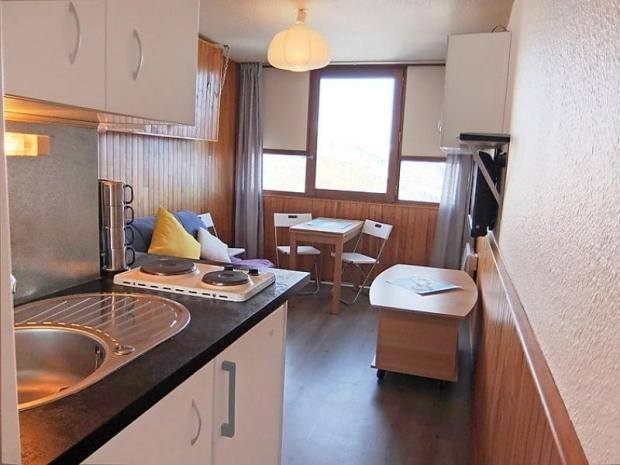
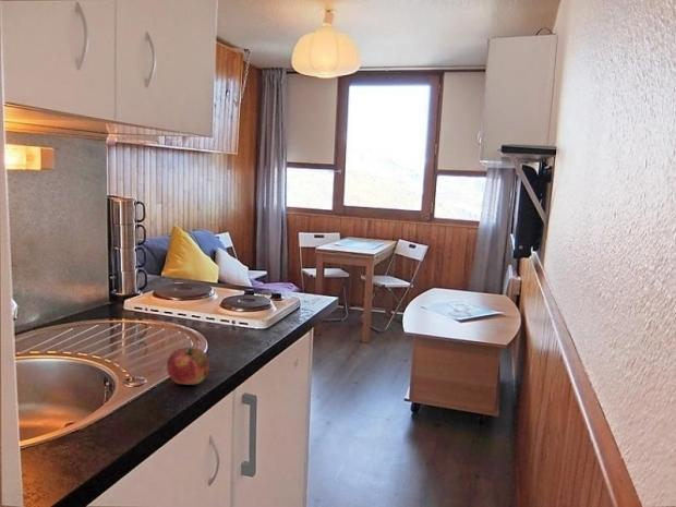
+ fruit [166,347,210,386]
